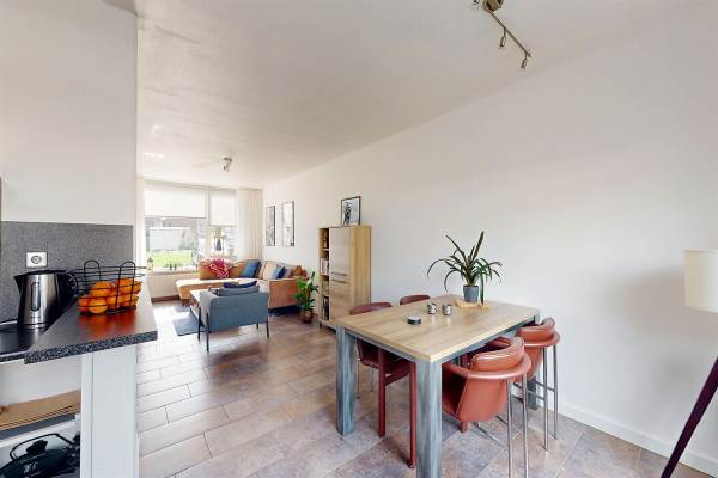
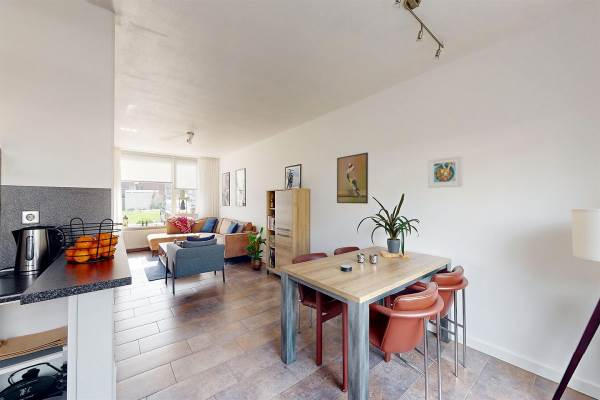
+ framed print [427,154,464,189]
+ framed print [336,152,369,205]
